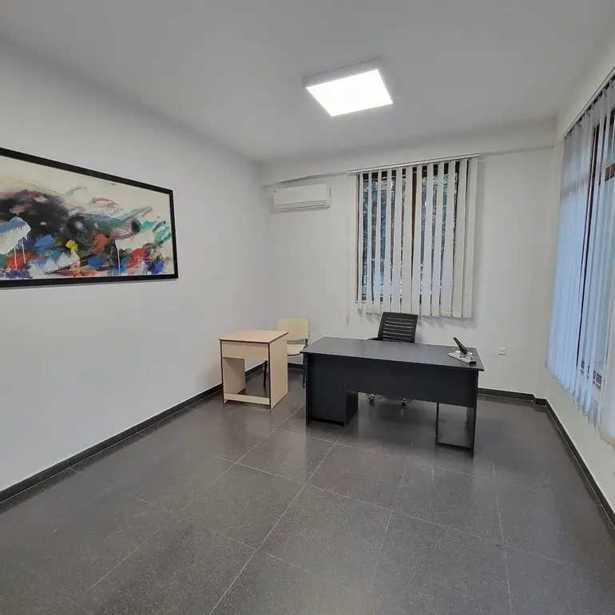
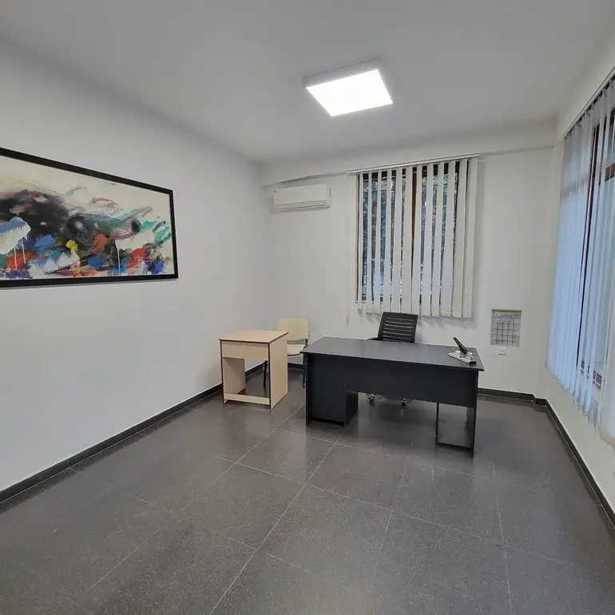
+ calendar [489,303,523,348]
